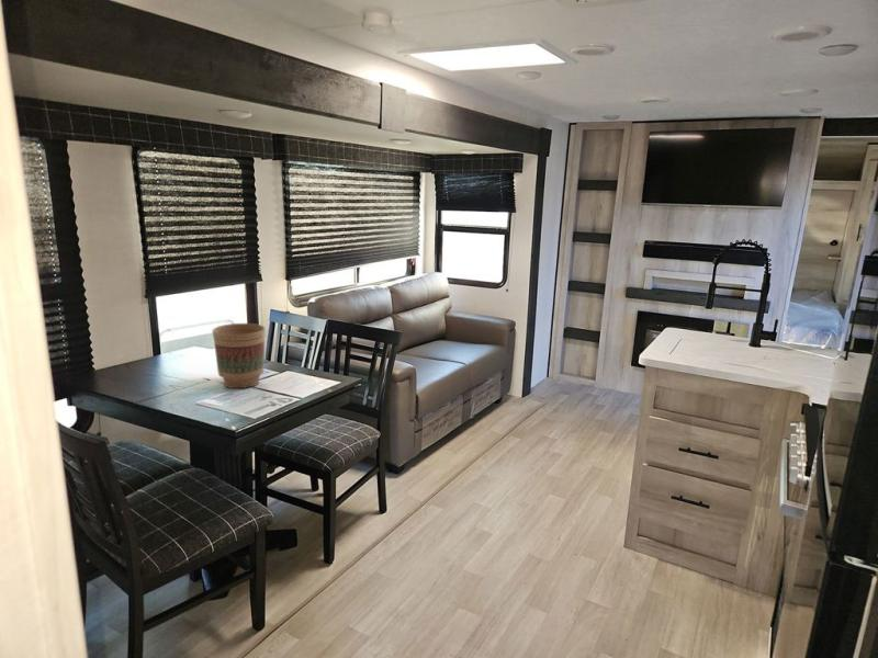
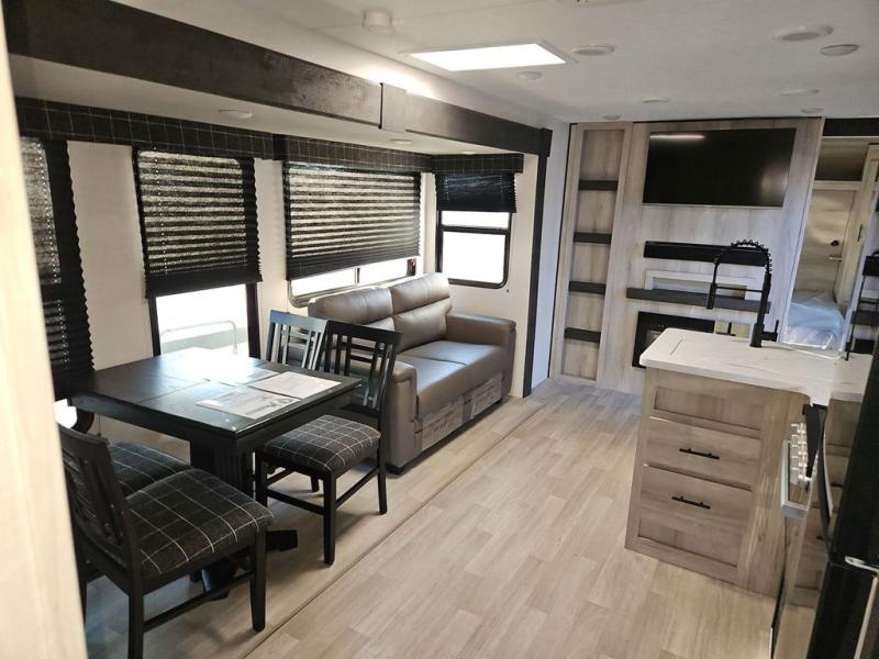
- flower pot [211,322,267,389]
